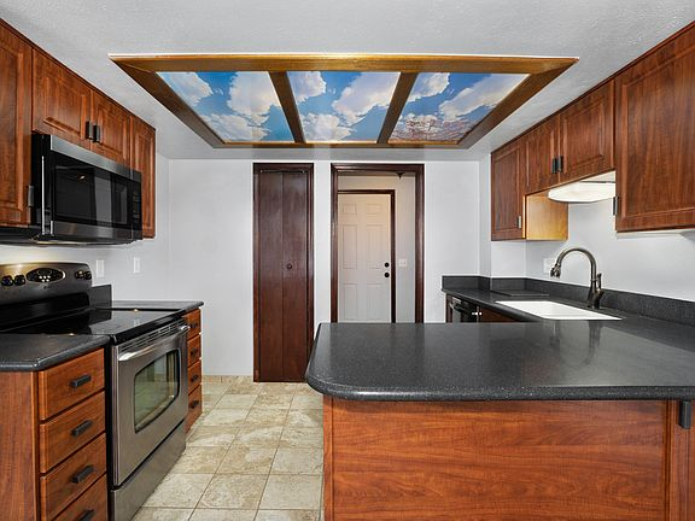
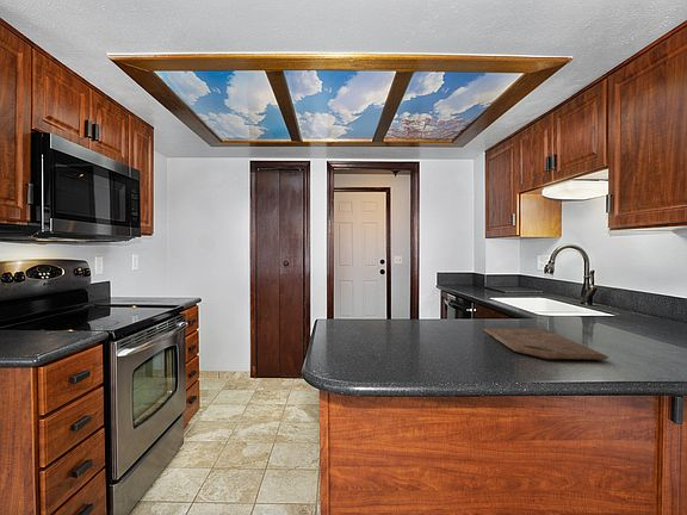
+ cutting board [482,327,609,361]
